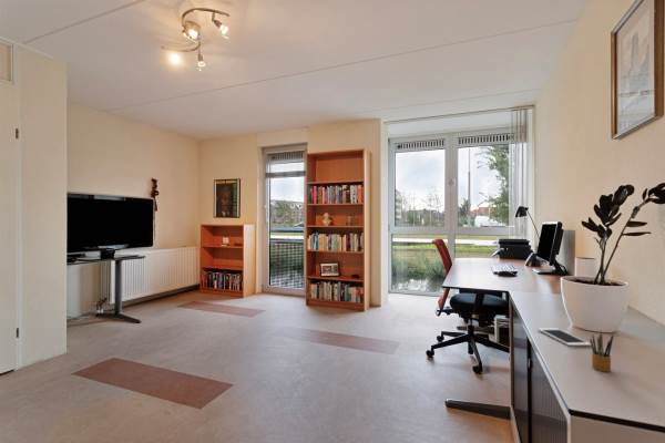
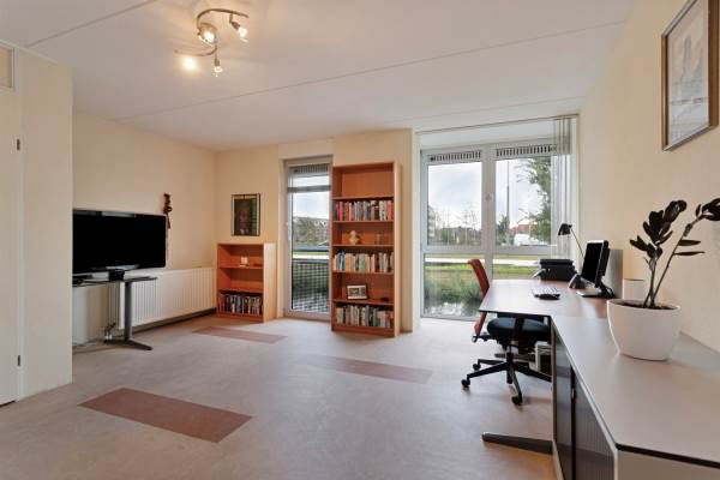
- pencil box [589,330,614,372]
- cell phone [536,327,592,348]
